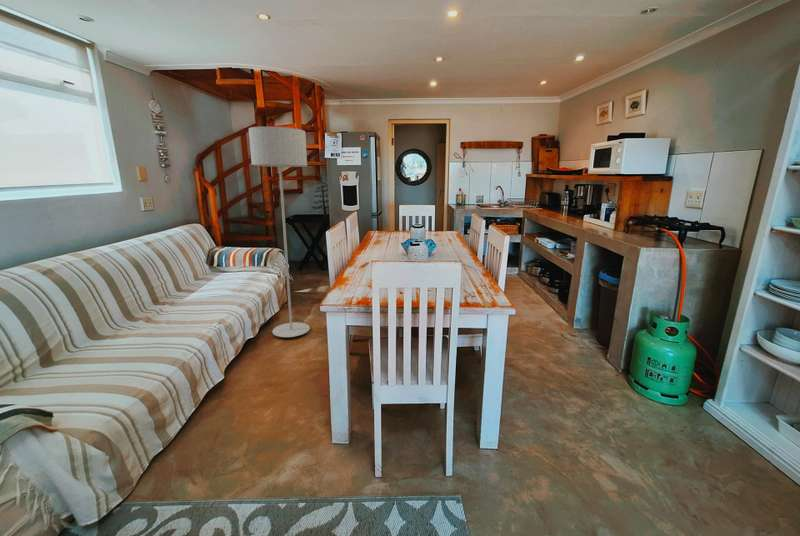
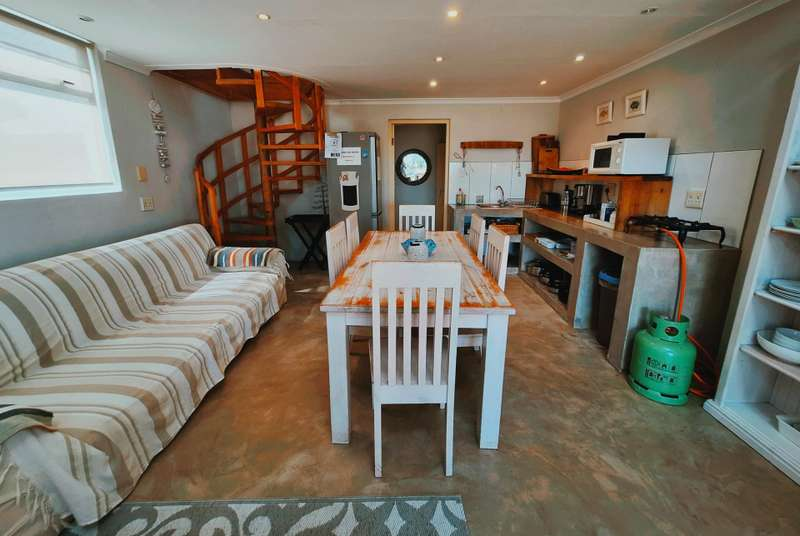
- floor lamp [248,126,311,338]
